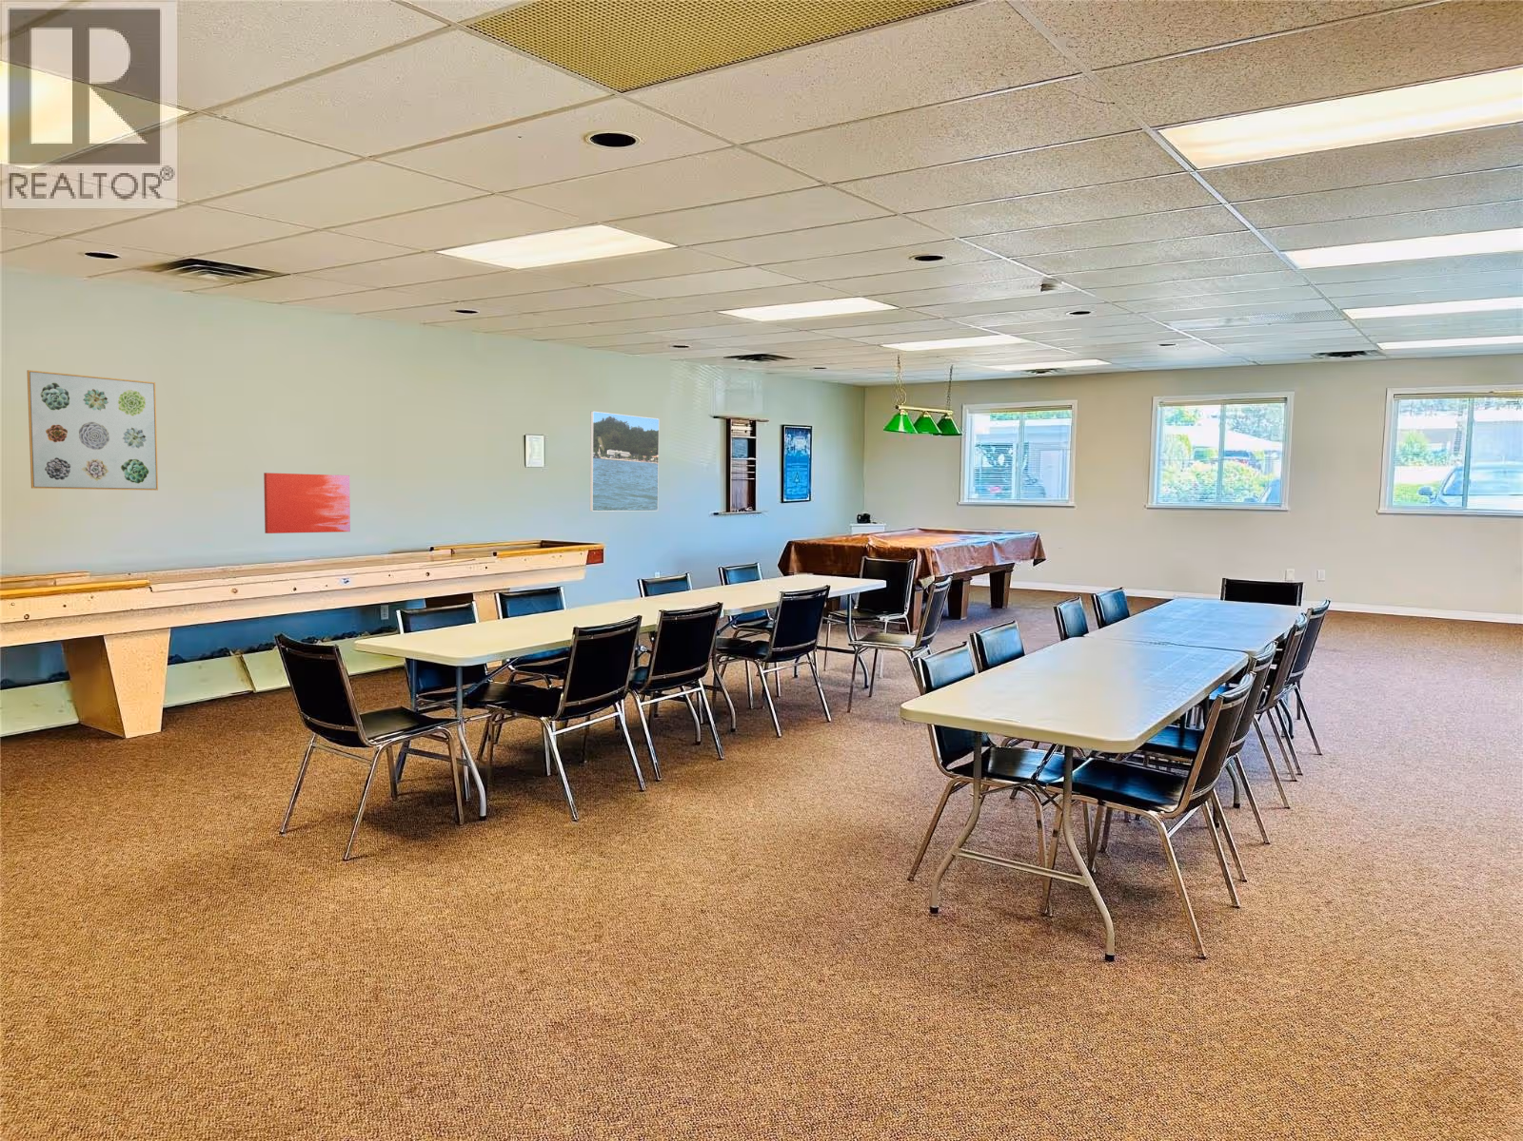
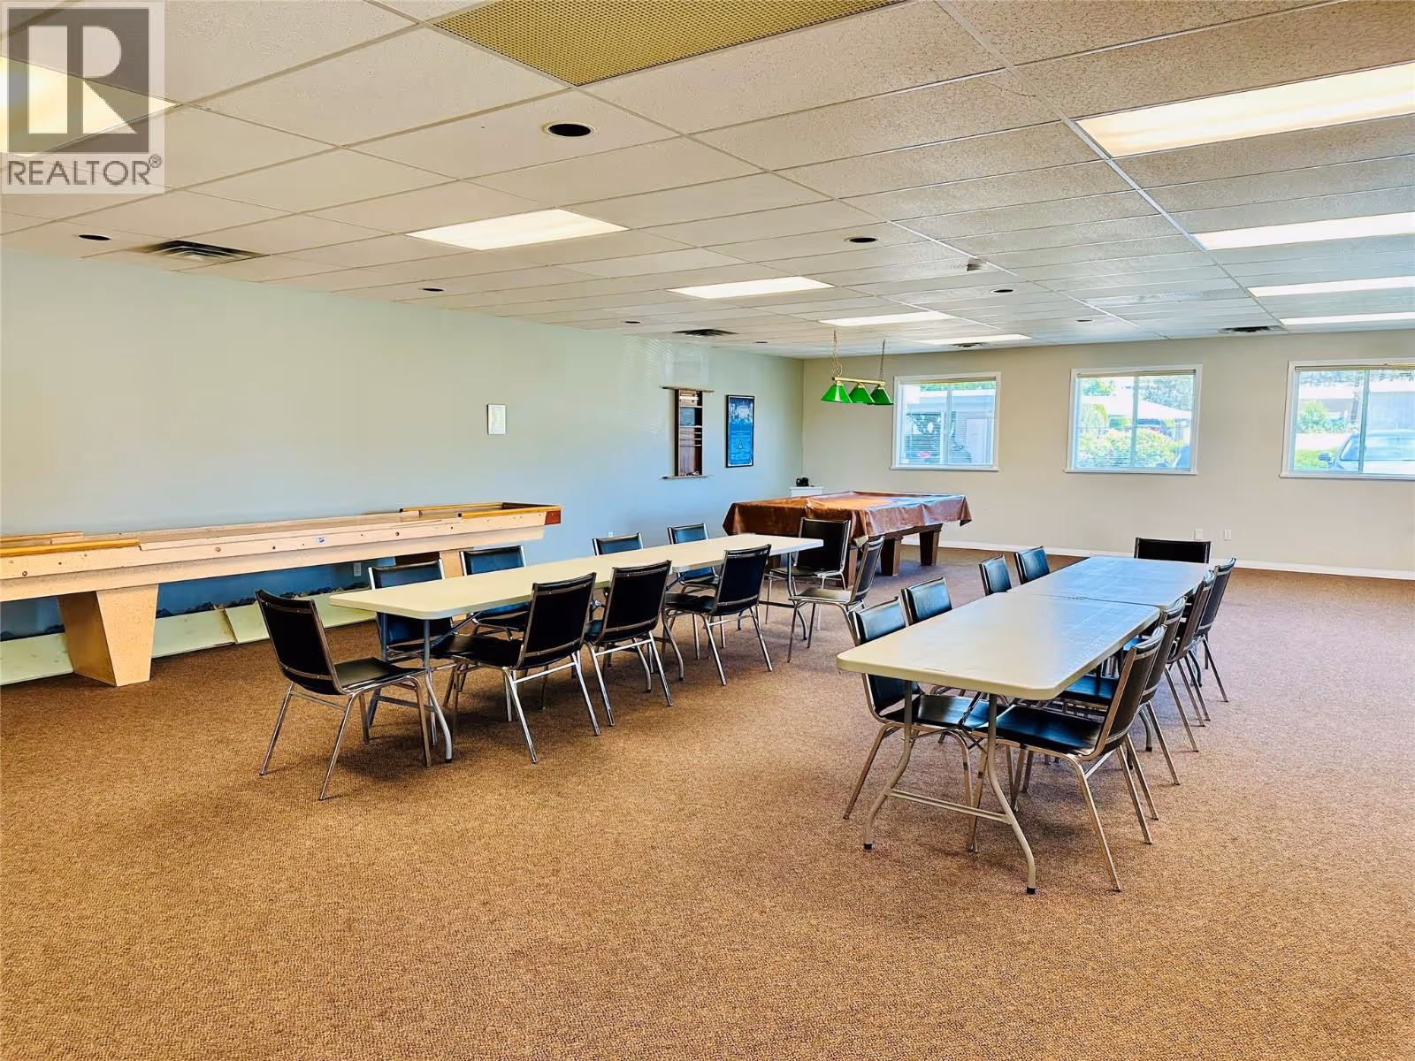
- wall art [263,471,351,535]
- wall art [25,369,159,491]
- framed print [589,411,660,513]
